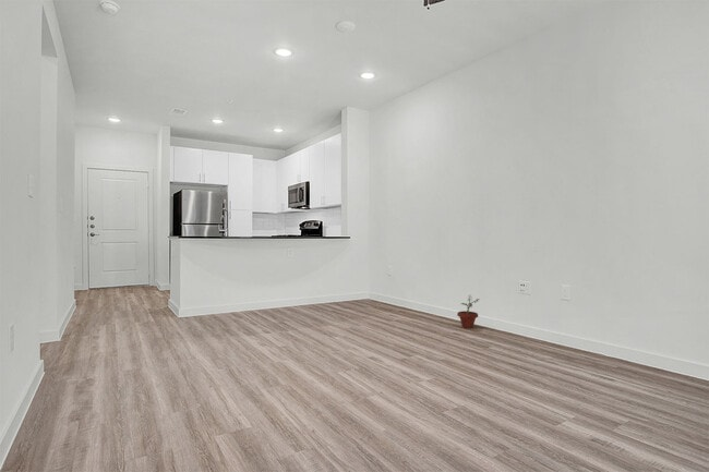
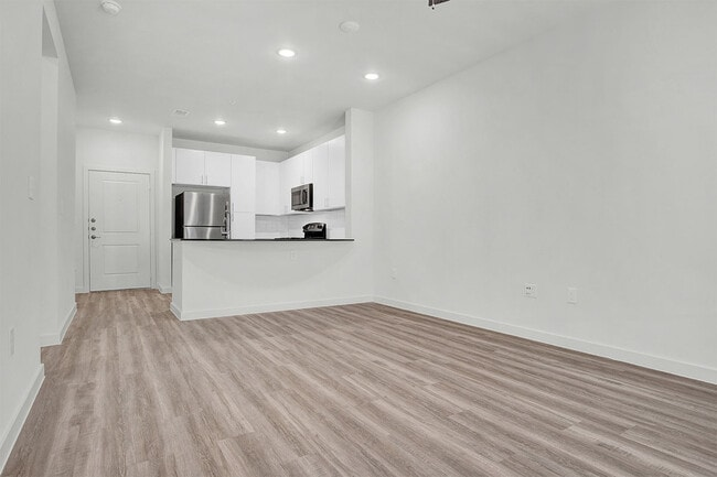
- potted plant [456,294,480,329]
